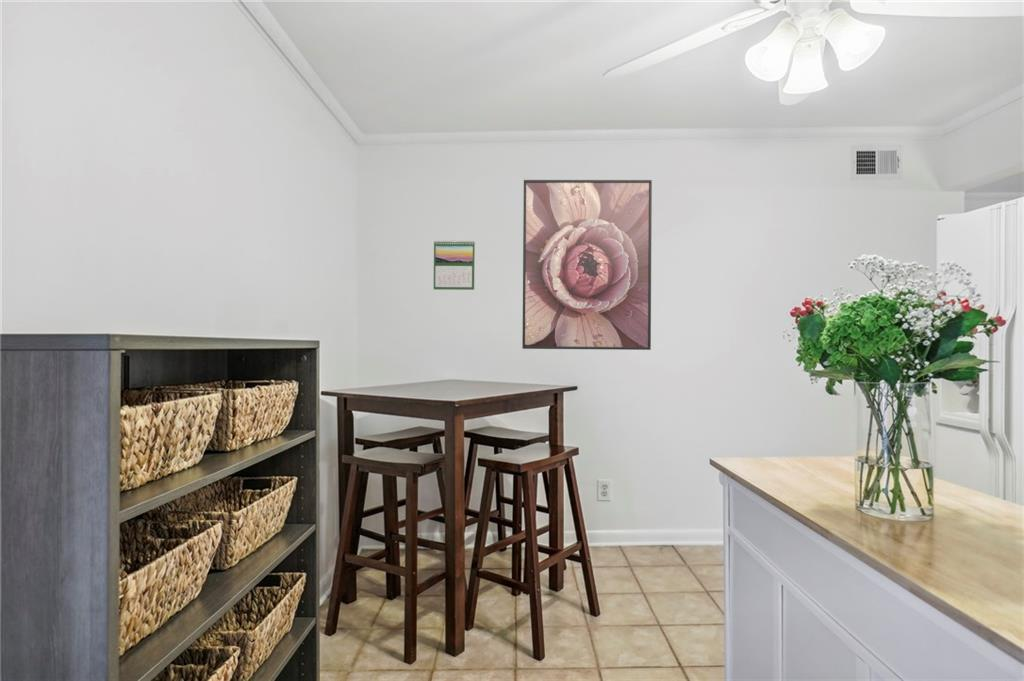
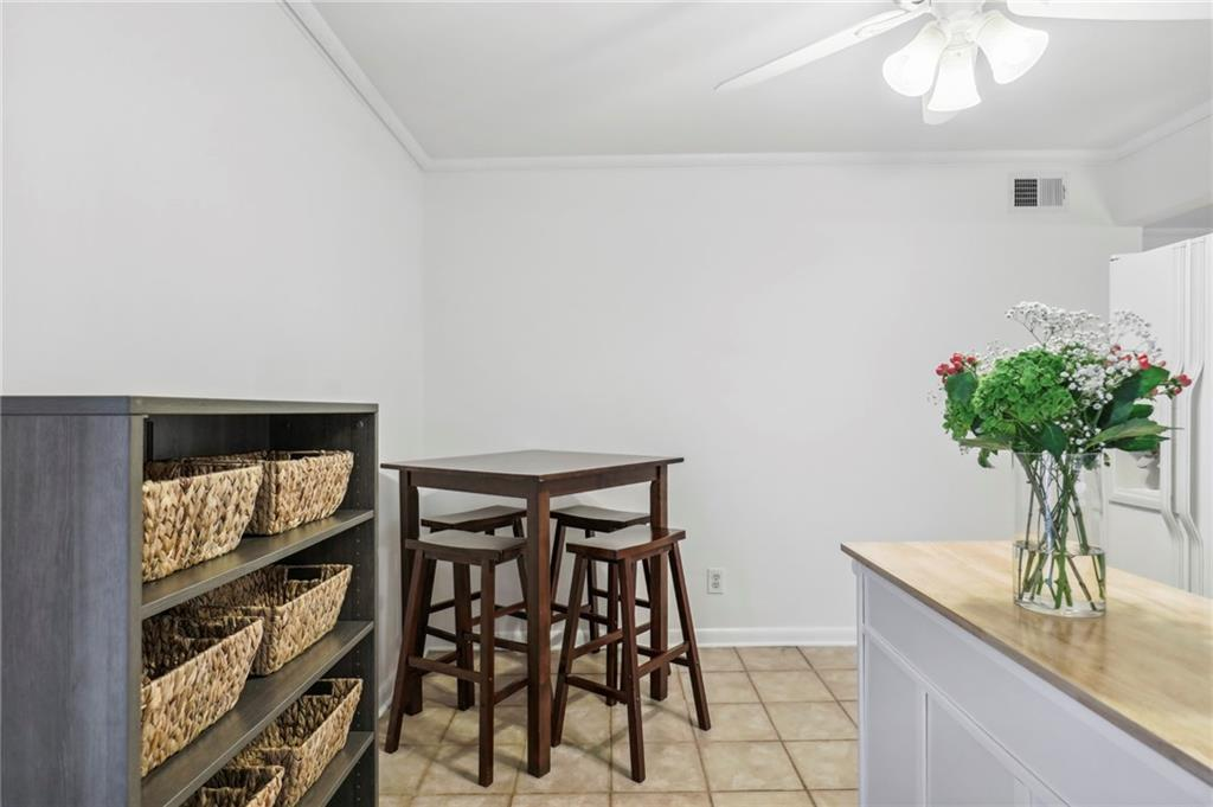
- calendar [433,239,476,291]
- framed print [521,179,653,351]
